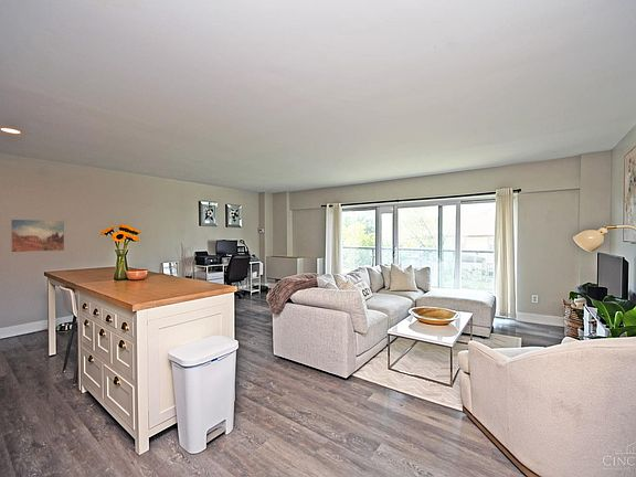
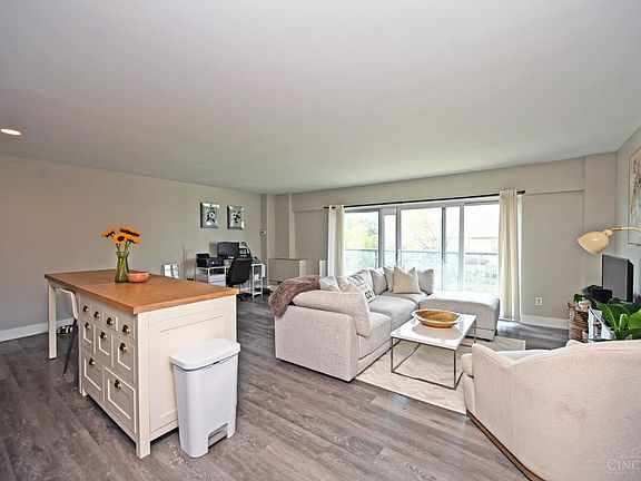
- wall art [10,219,65,253]
